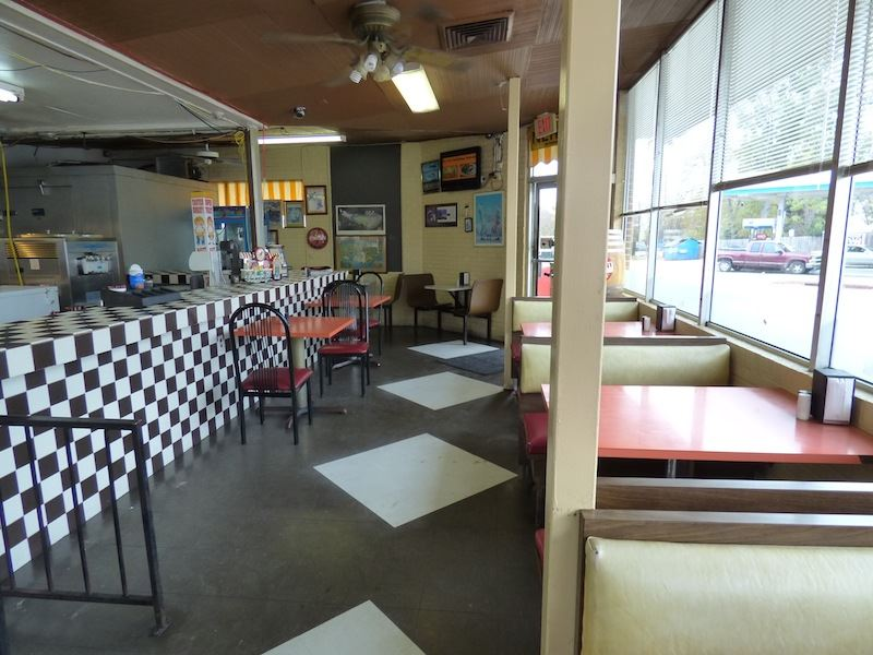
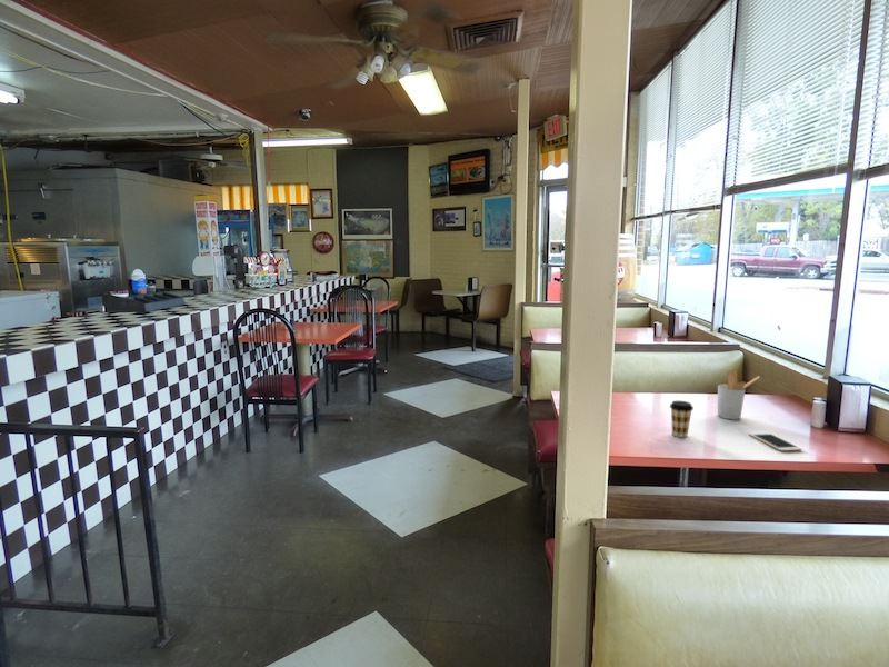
+ coffee cup [669,400,695,438]
+ cell phone [748,431,803,452]
+ utensil holder [717,369,761,420]
